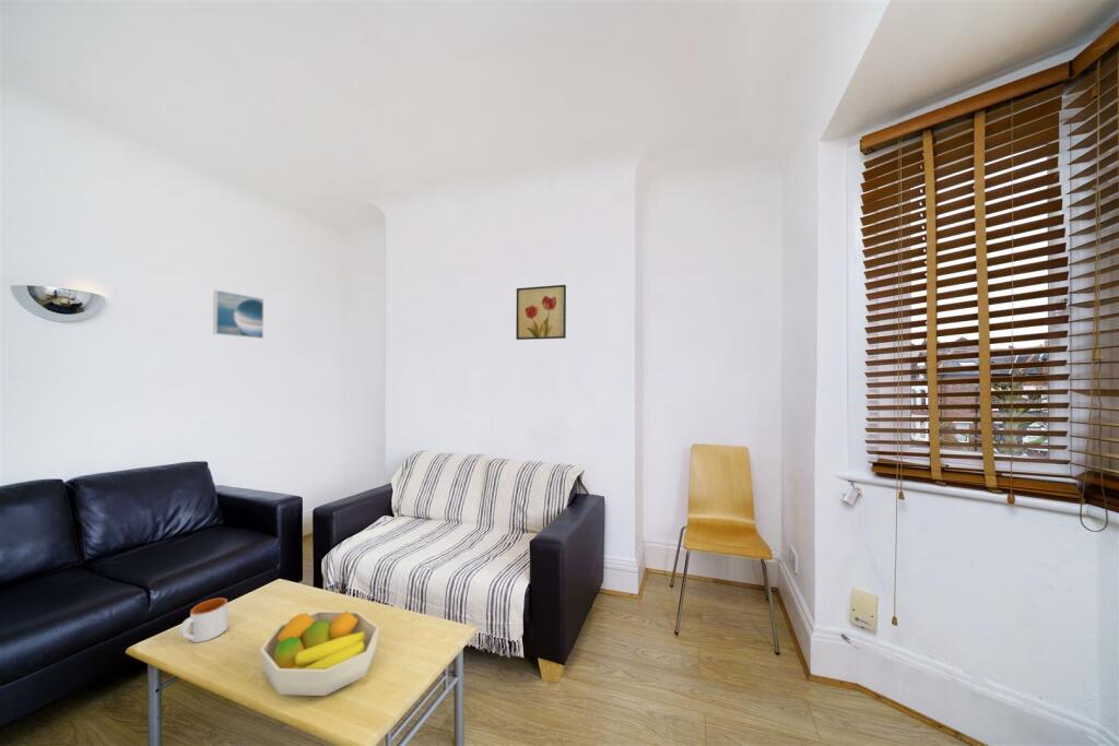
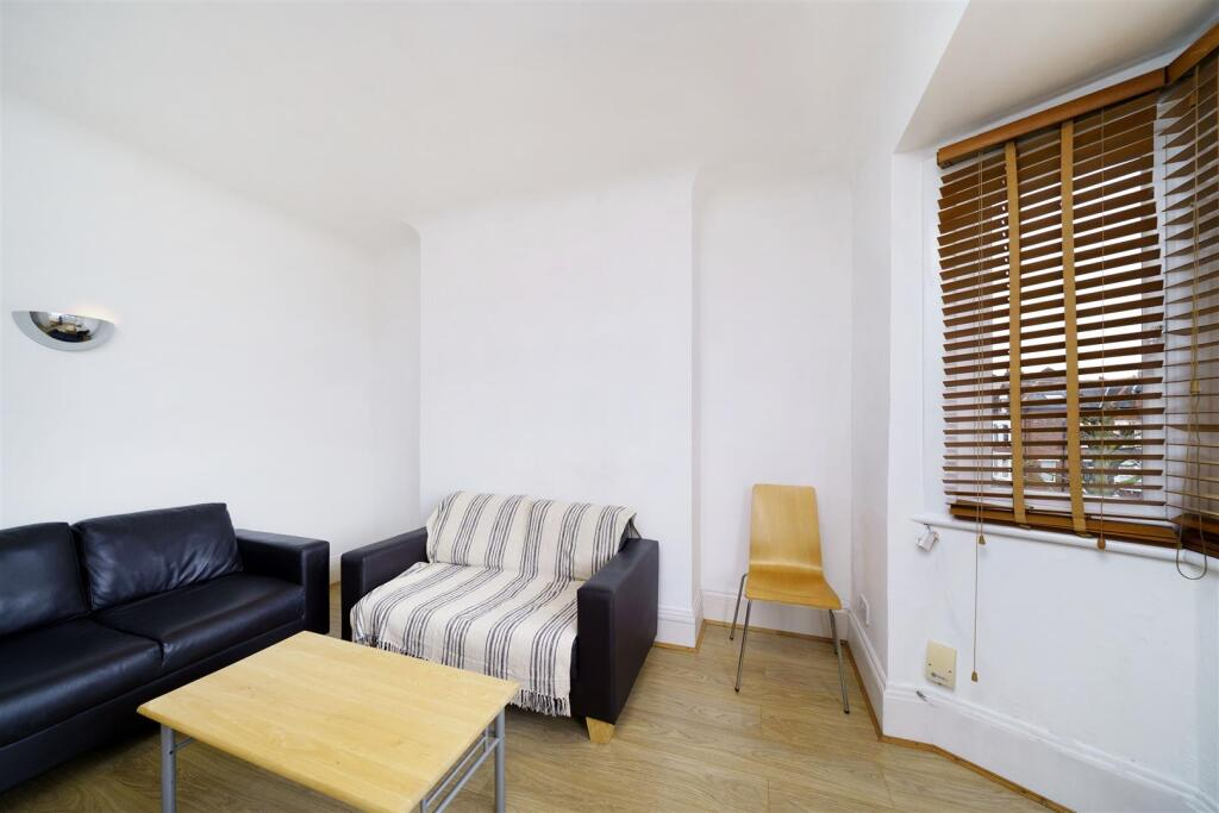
- wall art [515,284,567,341]
- mug [178,596,228,643]
- fruit bowl [259,609,380,697]
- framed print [212,289,264,340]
